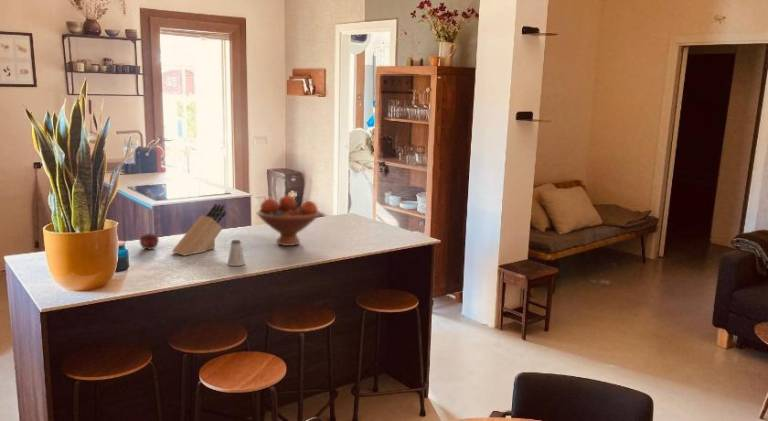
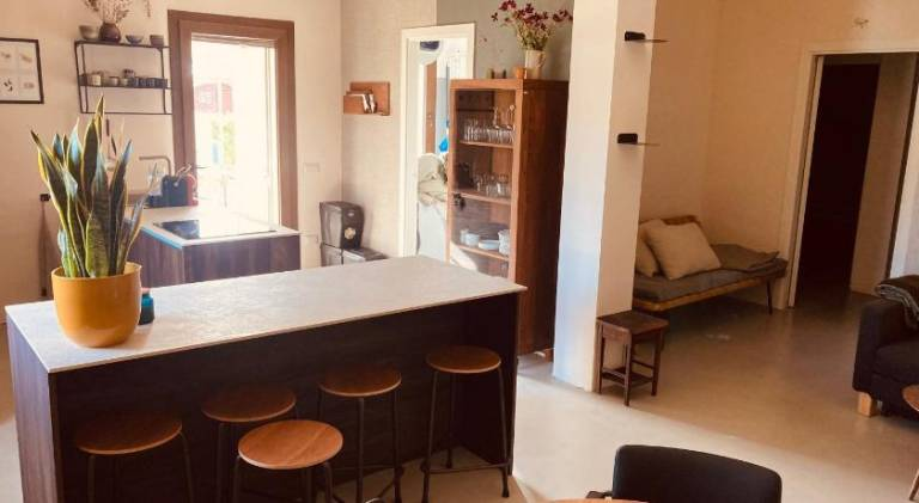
- fruit bowl [256,194,321,247]
- apple [139,231,160,250]
- saltshaker [227,239,246,267]
- knife block [171,203,227,257]
